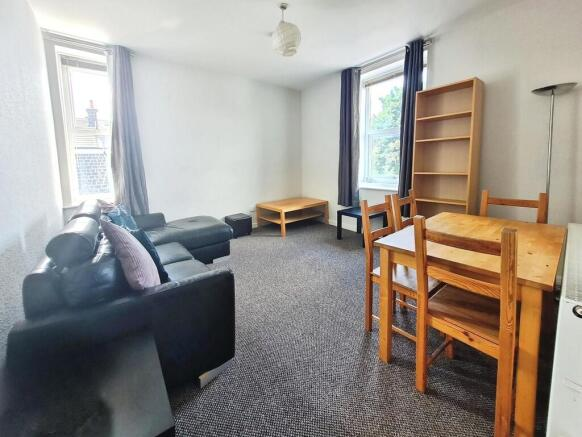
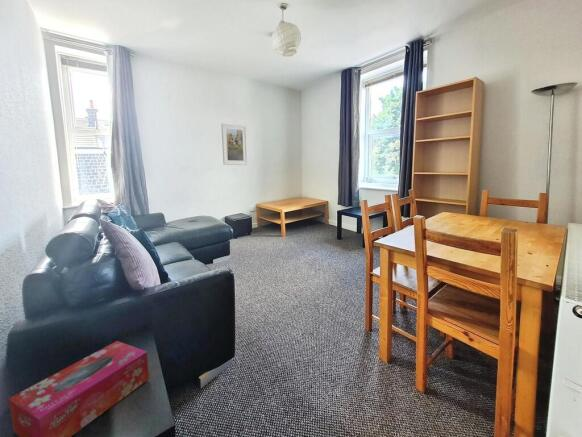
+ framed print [220,123,249,166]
+ tissue box [7,340,150,437]
